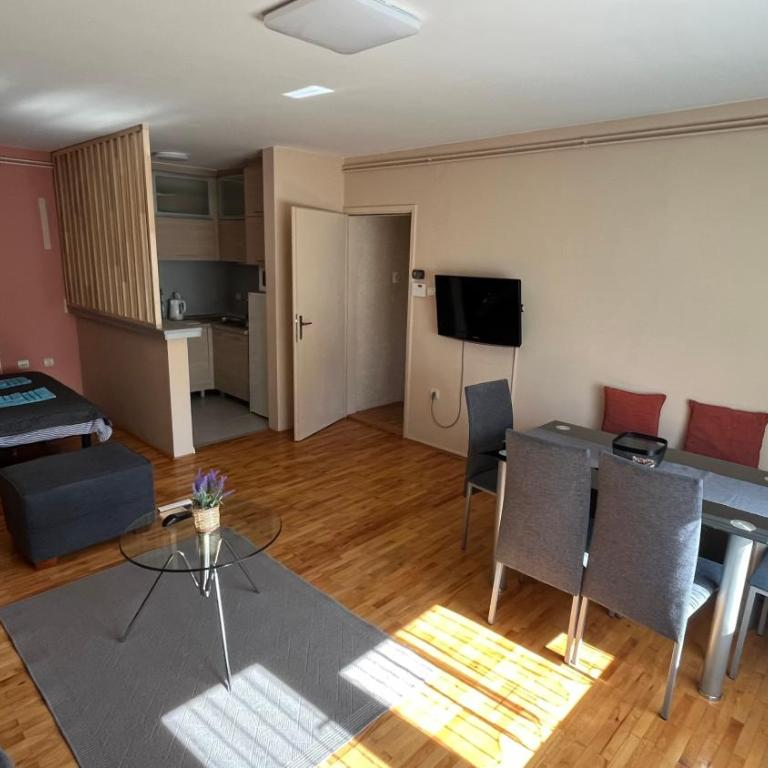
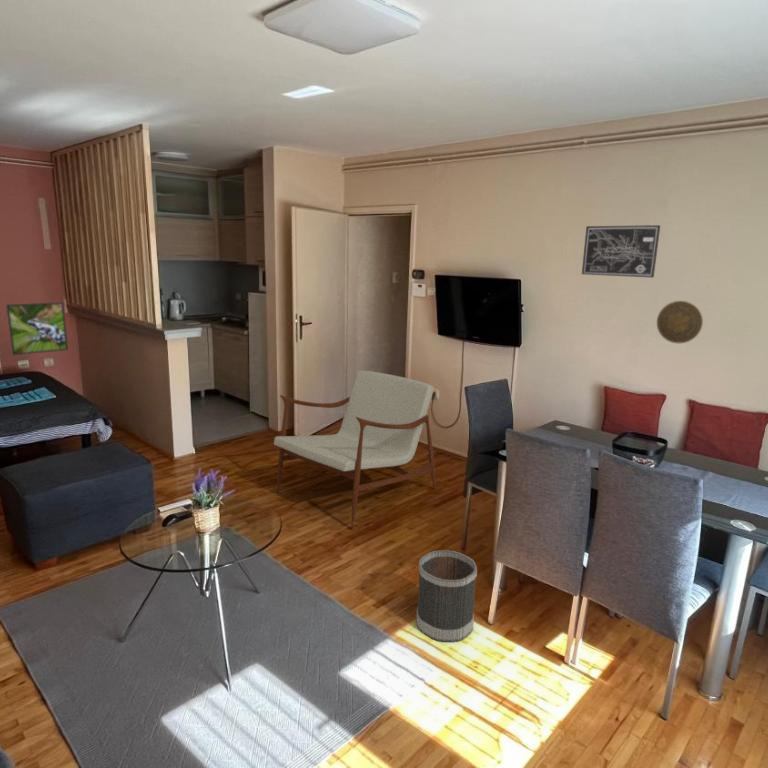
+ armchair [273,370,436,530]
+ wastebasket [415,549,478,643]
+ decorative plate [656,300,704,344]
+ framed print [5,301,69,356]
+ wall art [581,224,661,279]
